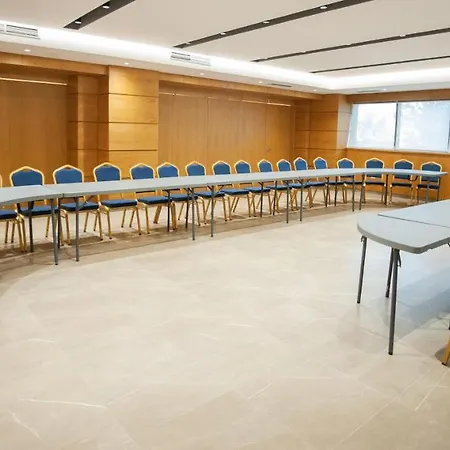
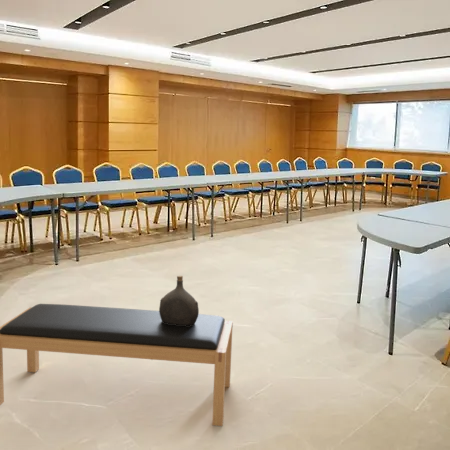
+ bench [0,303,234,427]
+ water jug [158,275,200,326]
